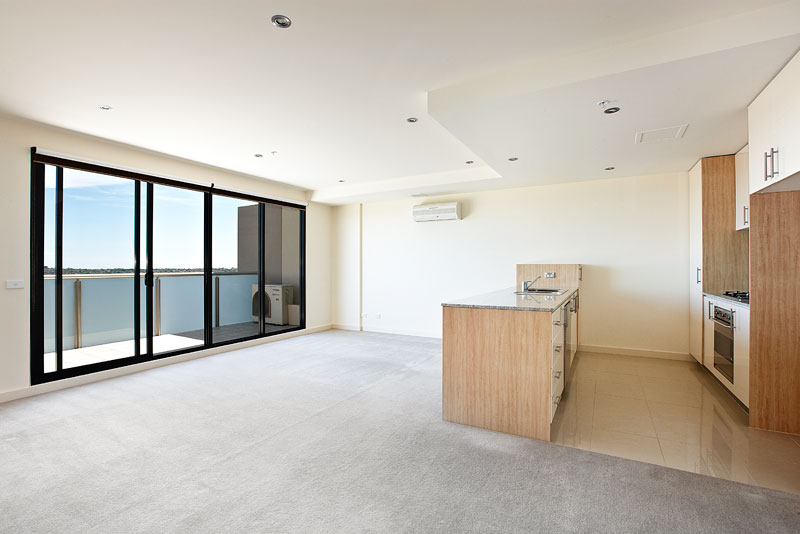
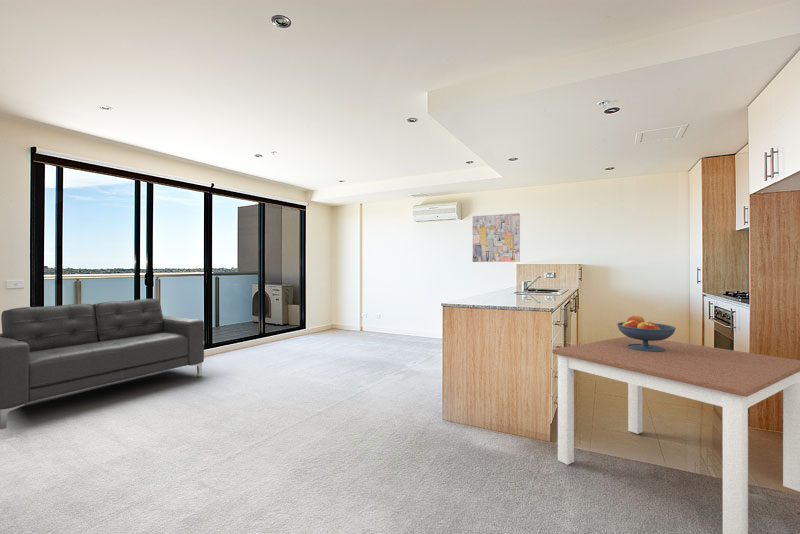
+ sofa [0,298,205,430]
+ dining table [551,336,800,534]
+ wall art [472,212,521,263]
+ fruit bowl [616,314,677,352]
